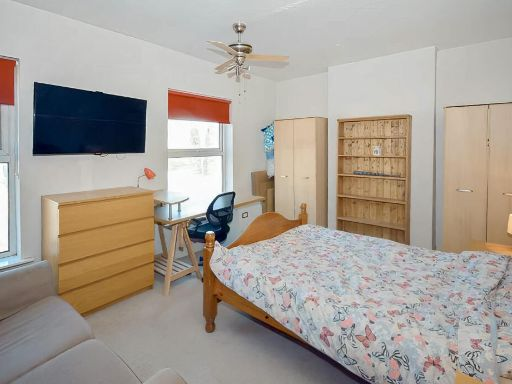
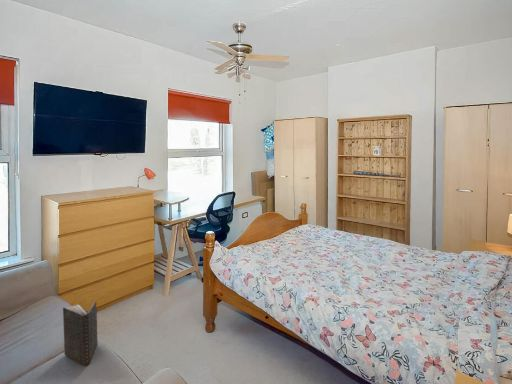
+ book [62,300,99,367]
